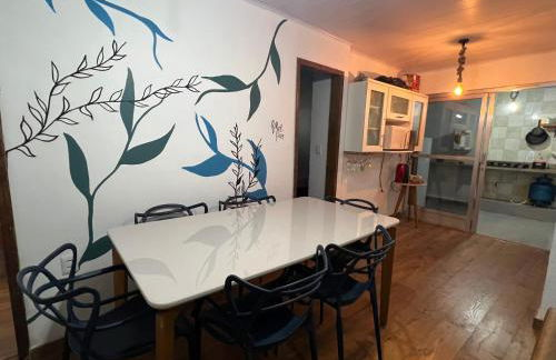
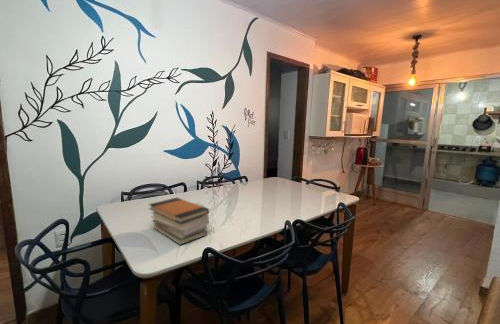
+ book stack [148,197,210,246]
